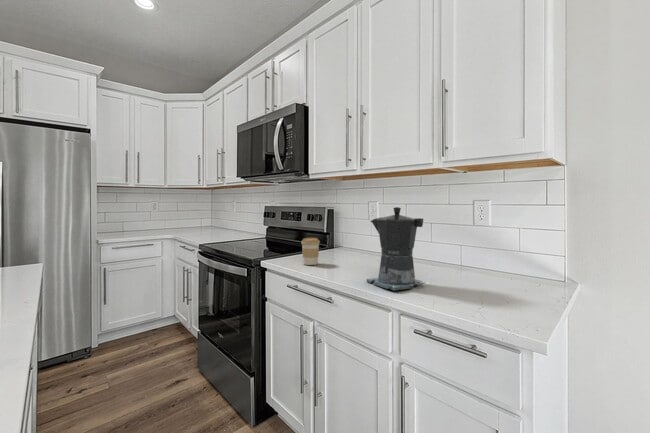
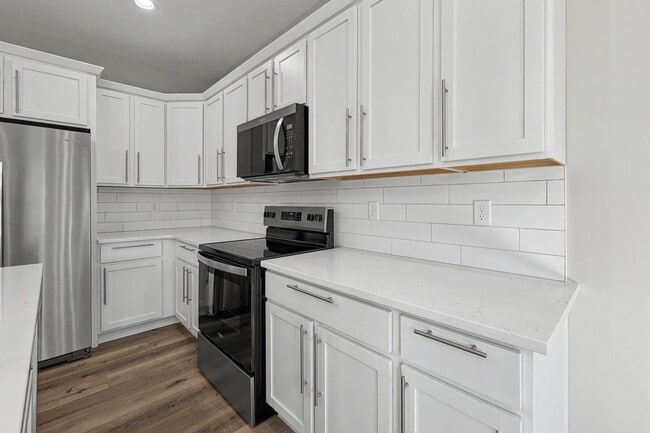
- coffee maker [366,206,425,291]
- coffee cup [300,237,321,266]
